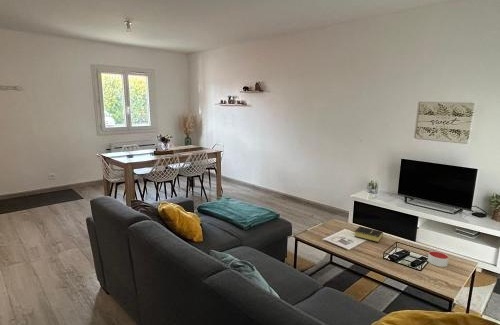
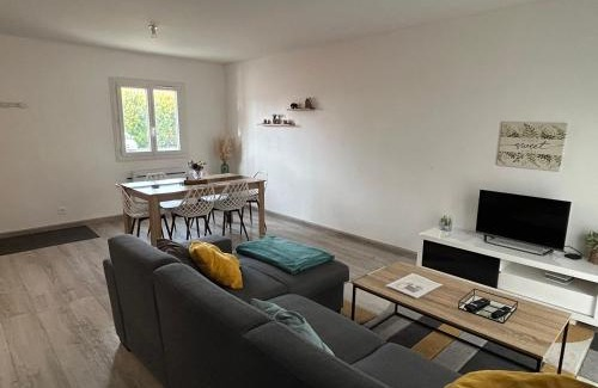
- candle [427,250,450,268]
- book [354,225,384,243]
